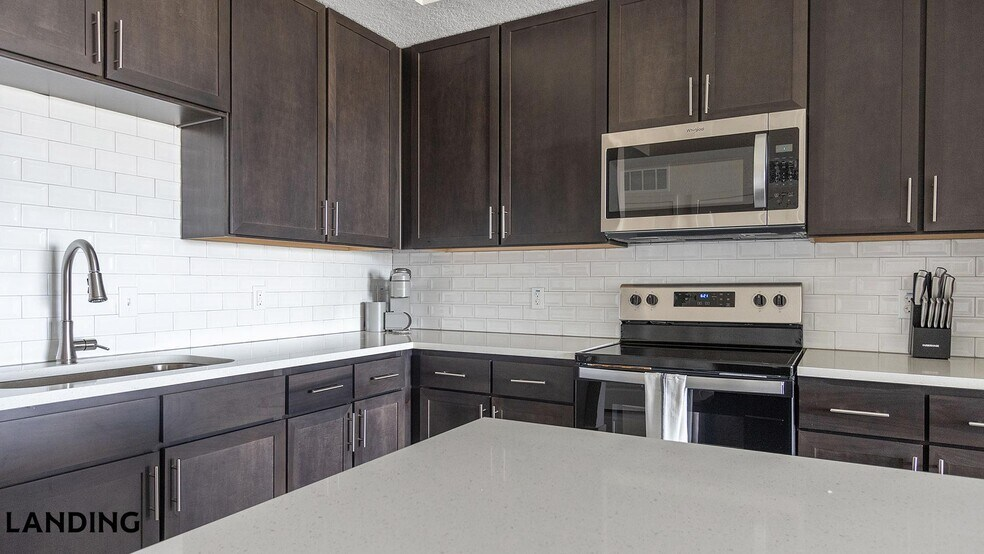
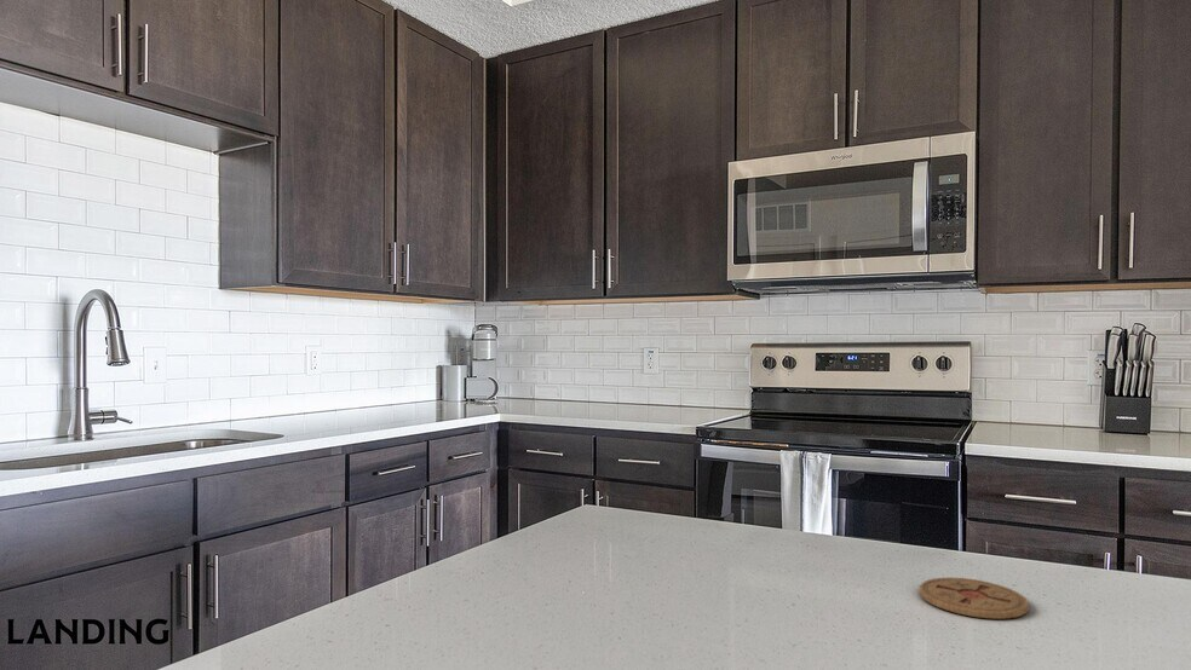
+ coaster [919,577,1030,620]
